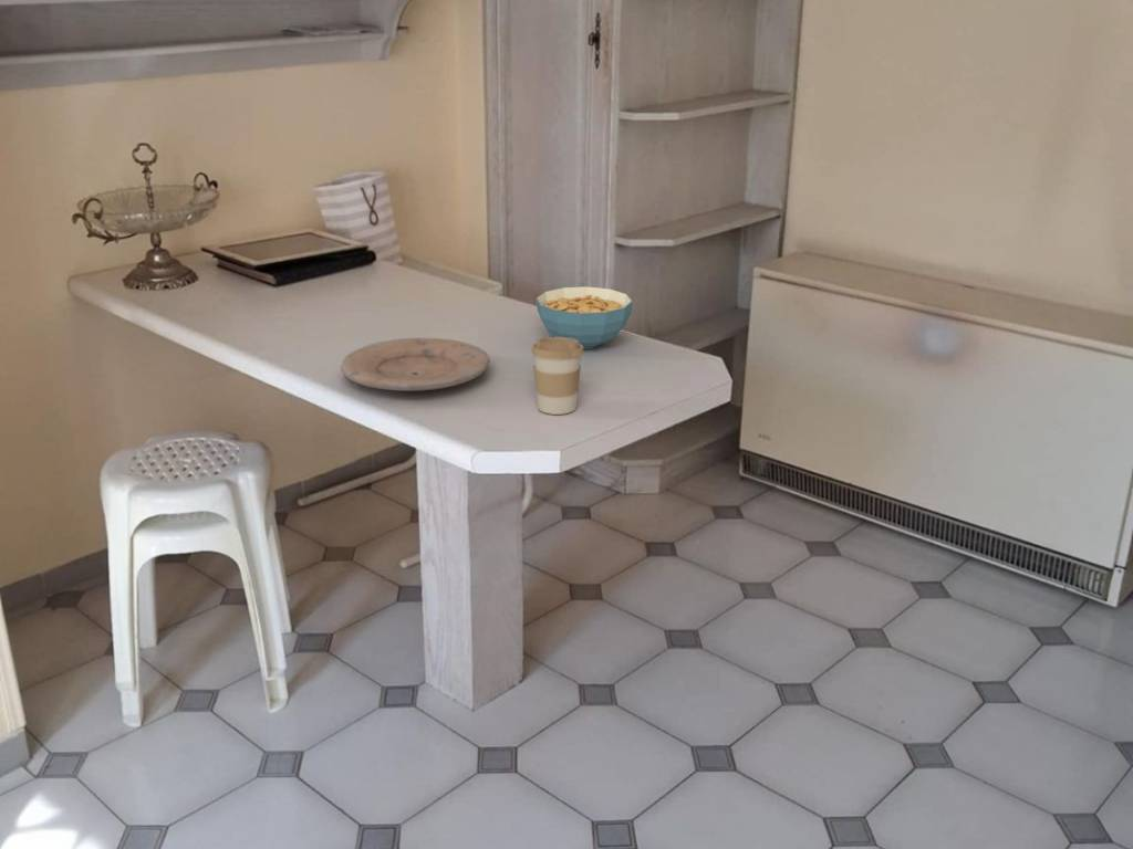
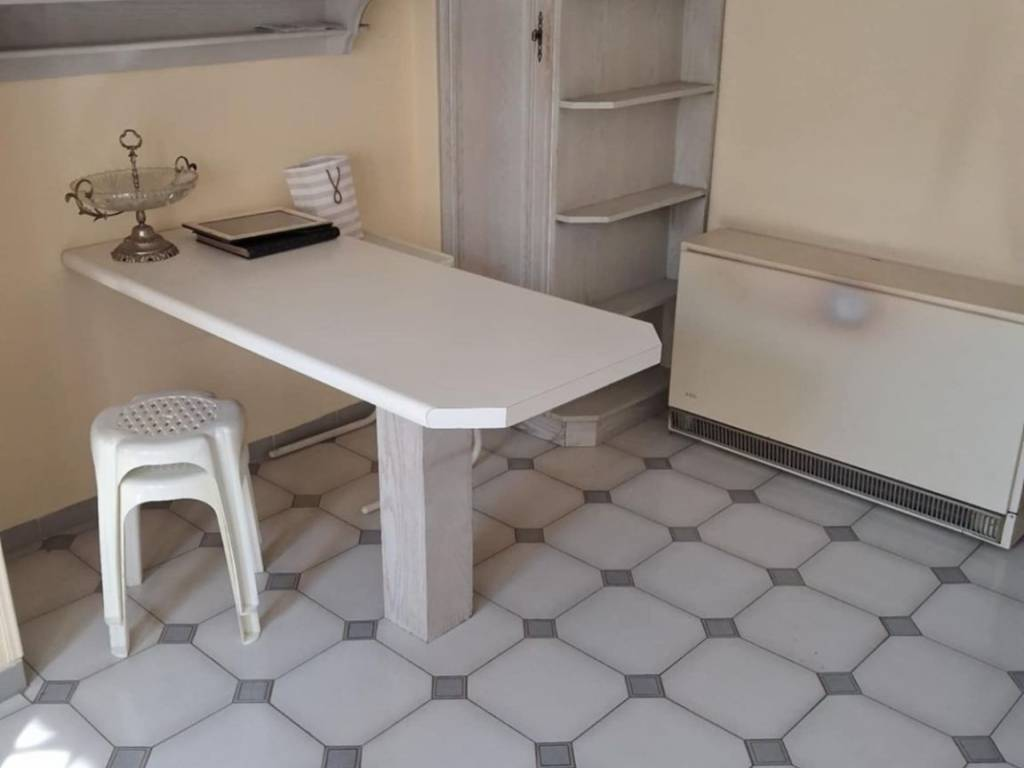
- plate [340,337,490,392]
- cereal bowl [534,285,634,350]
- coffee cup [530,336,584,416]
